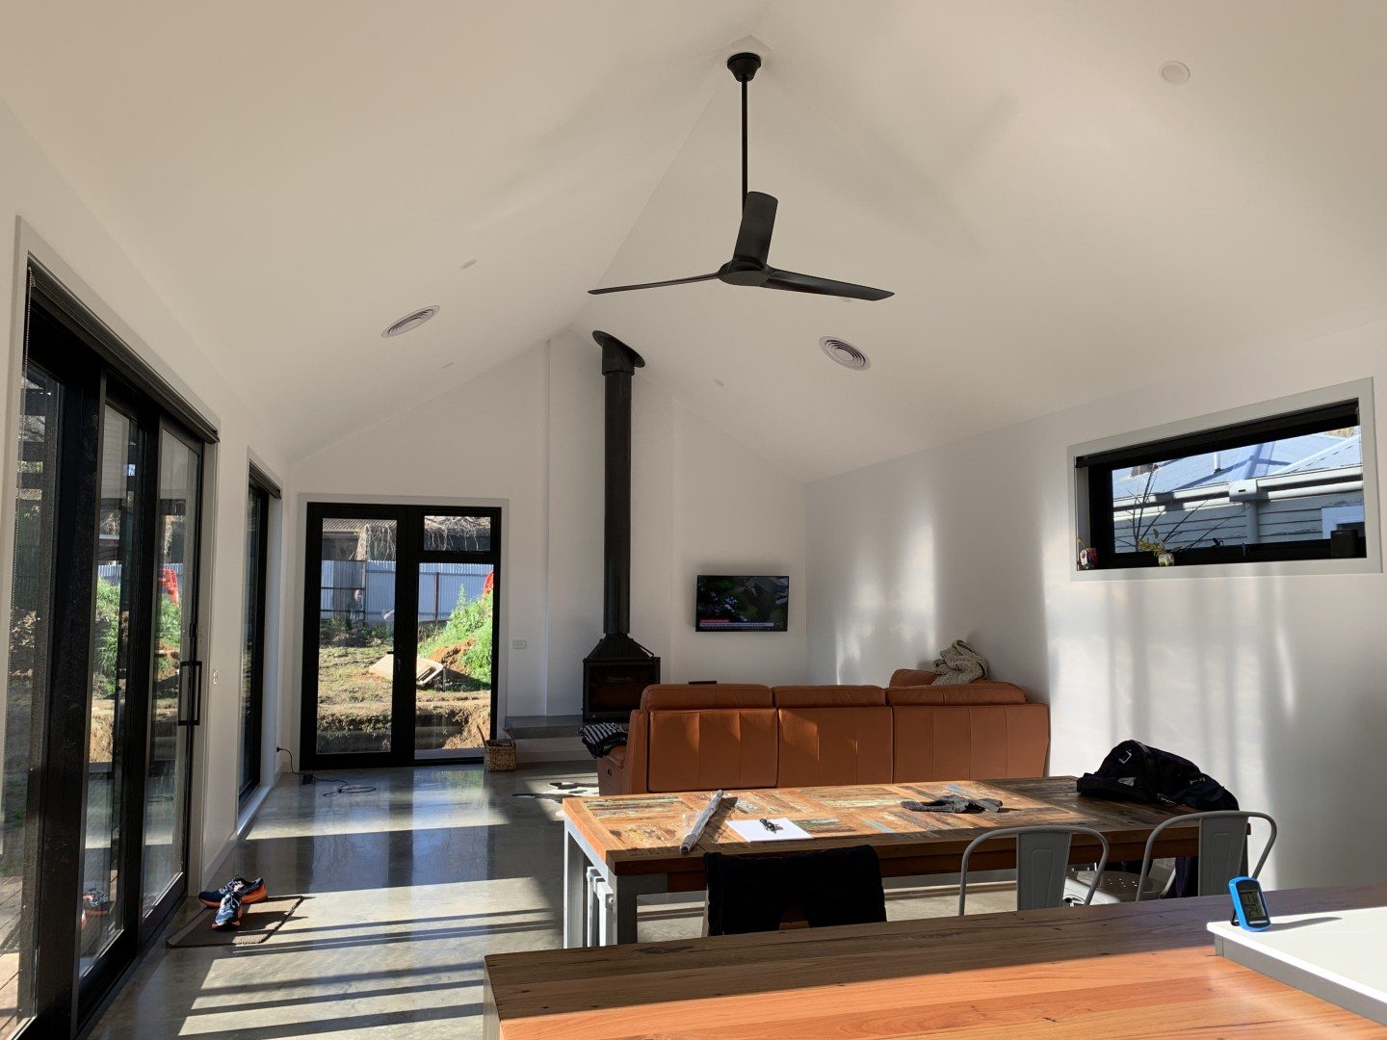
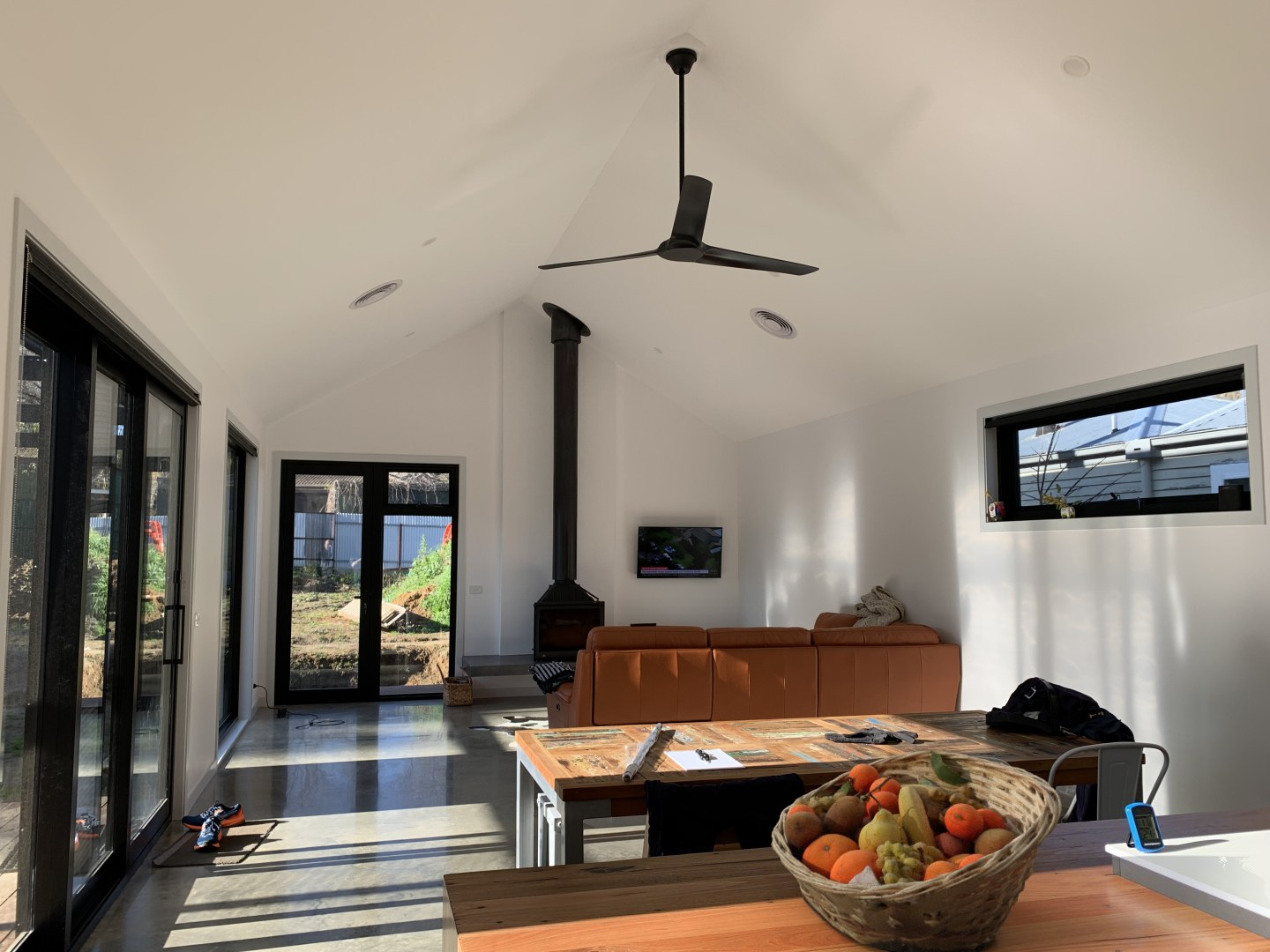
+ fruit basket [770,749,1063,952]
